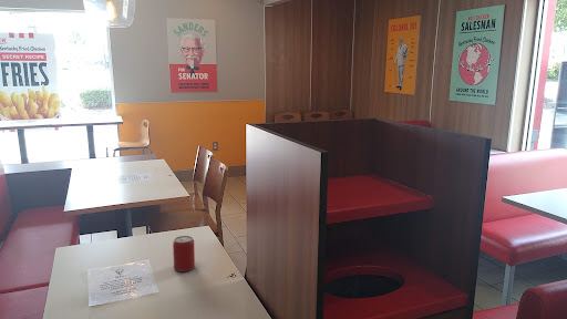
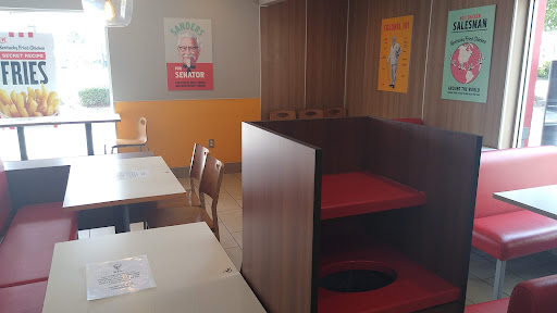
- pop [172,235,196,272]
